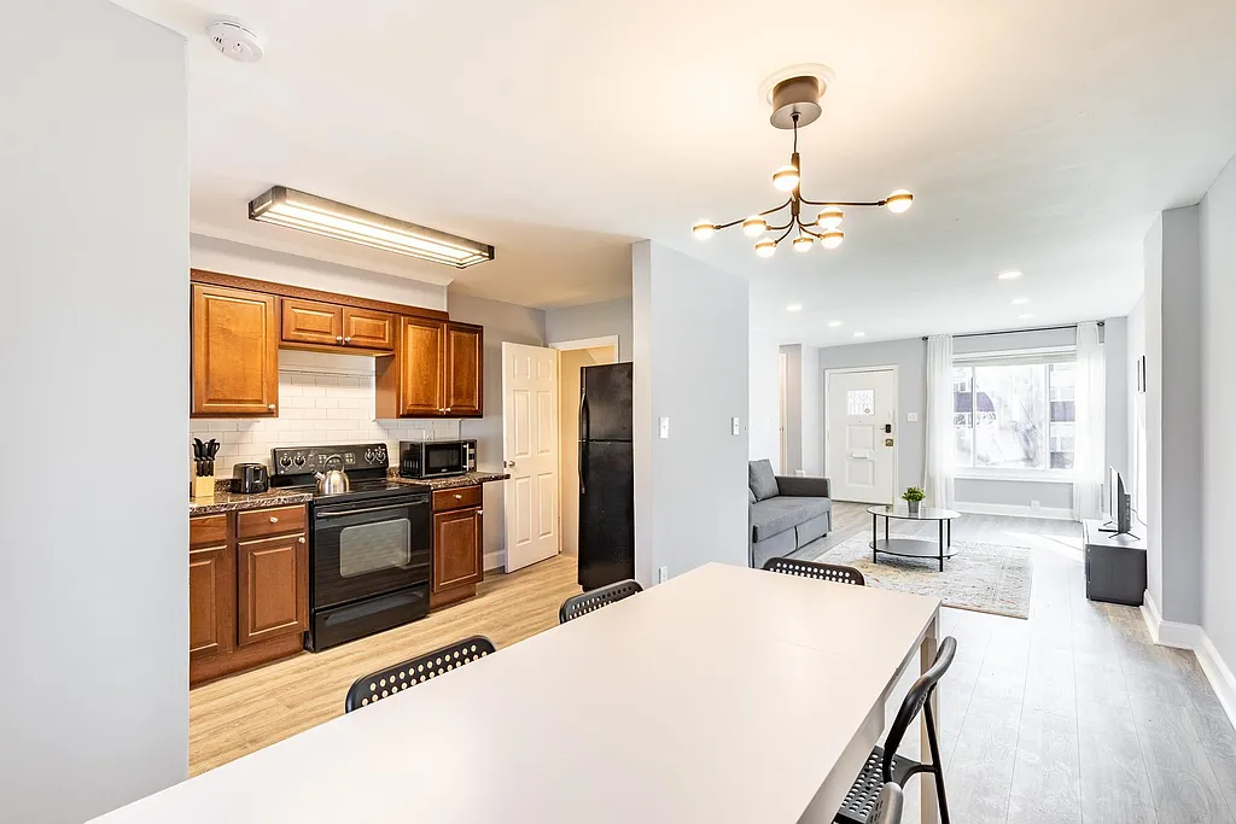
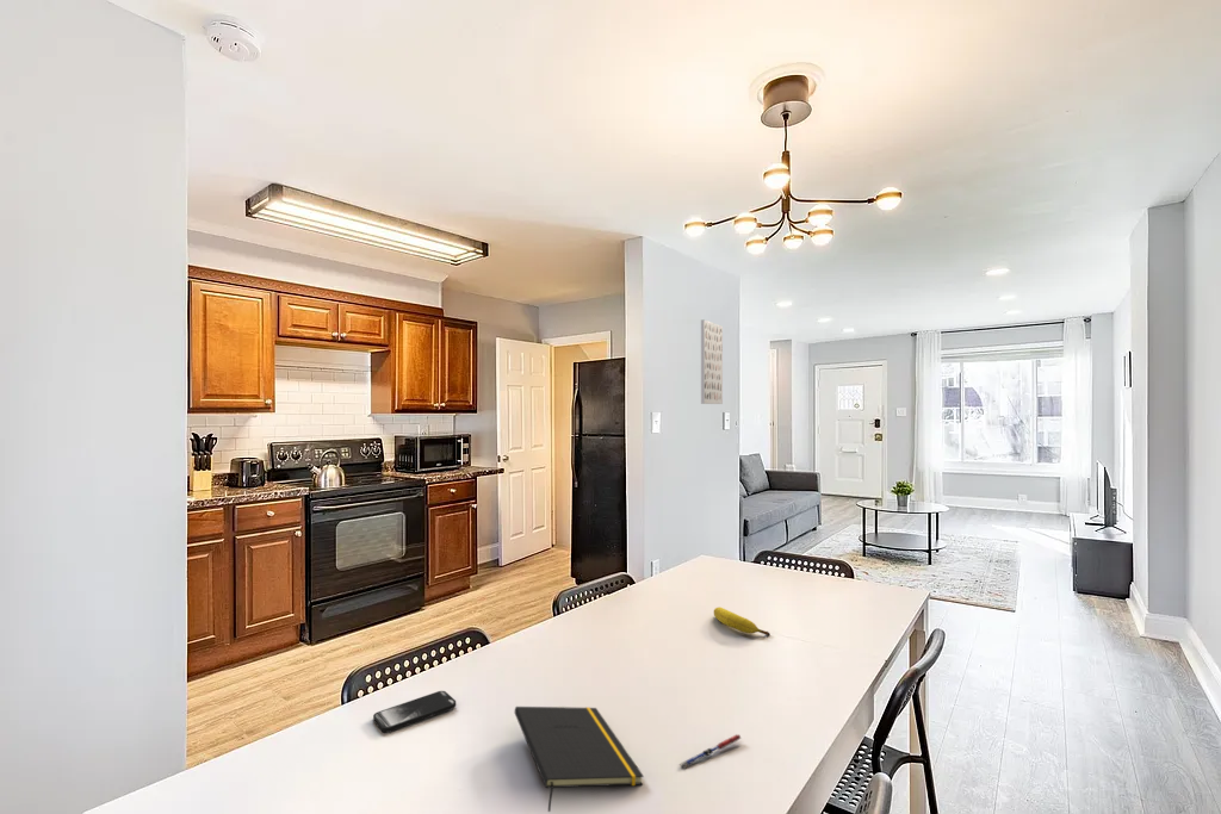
+ smartphone [372,690,457,733]
+ fruit [713,605,771,636]
+ notepad [514,706,645,813]
+ wall art [700,318,724,405]
+ pen [677,733,743,769]
